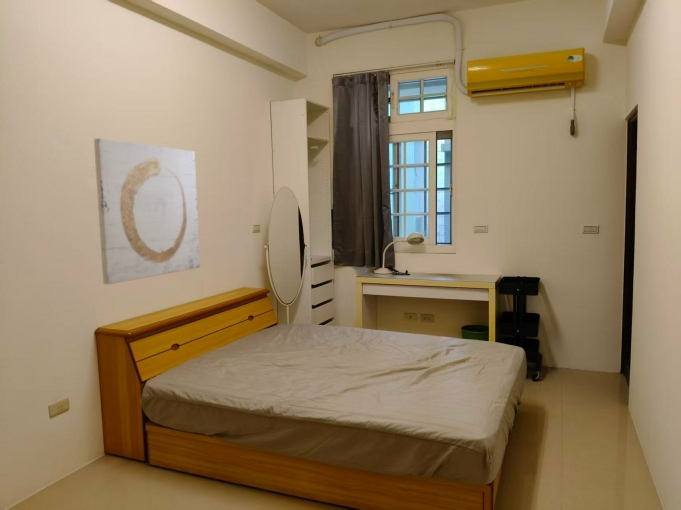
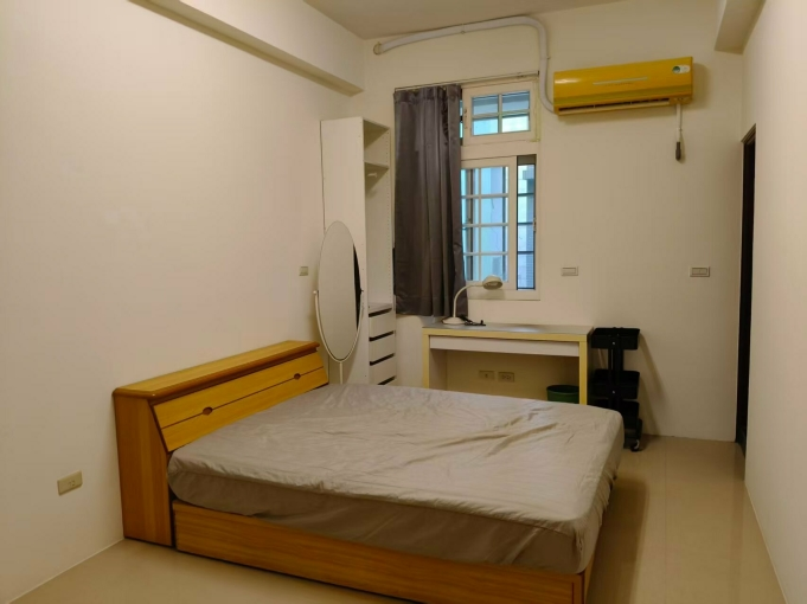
- wall art [93,137,201,285]
